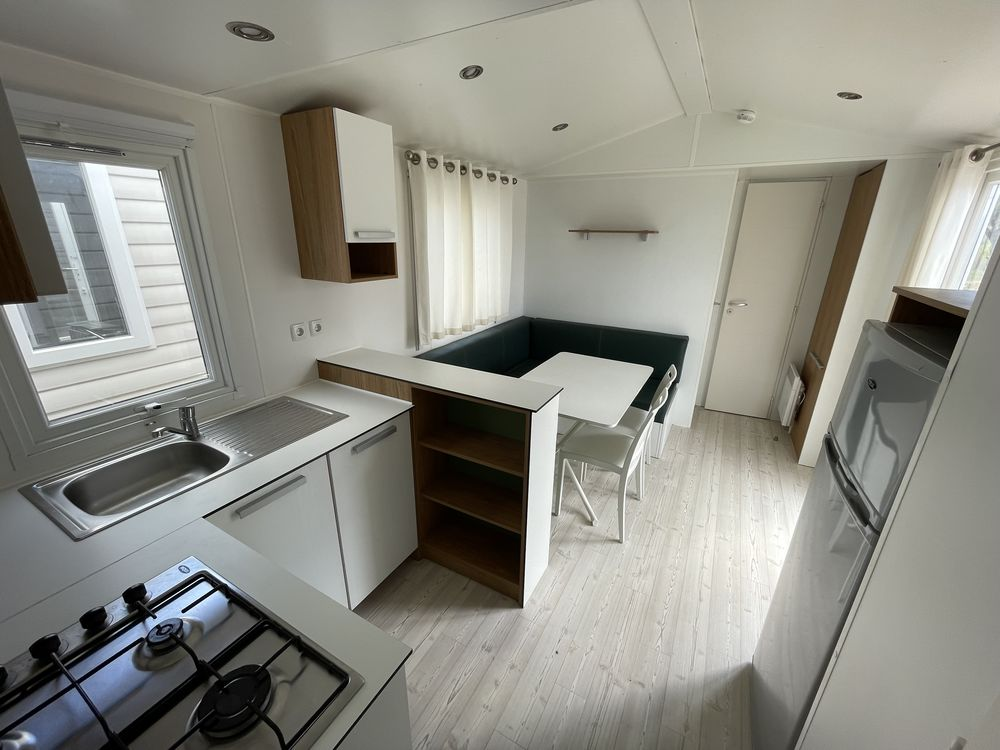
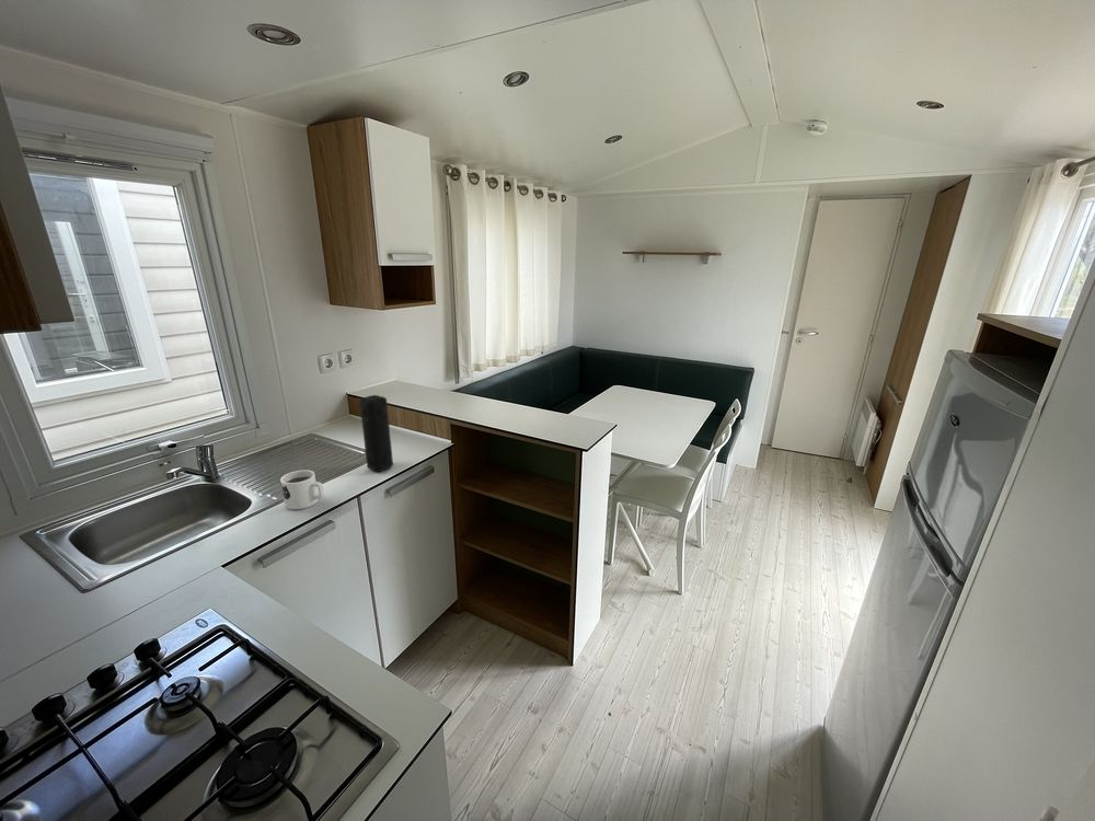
+ mug [279,470,325,510]
+ speaker [358,394,394,473]
